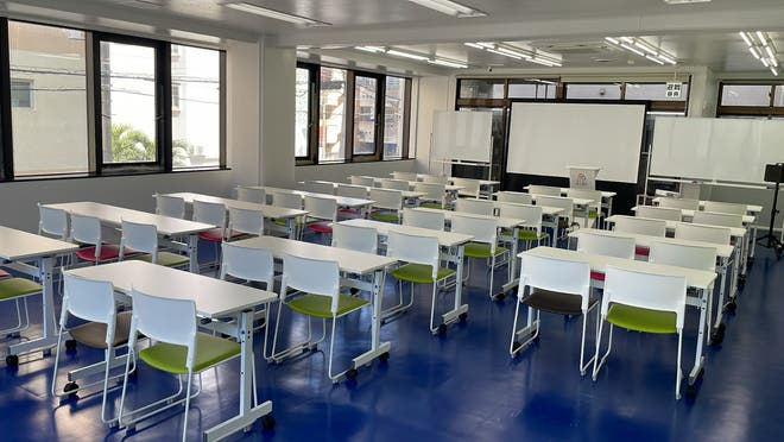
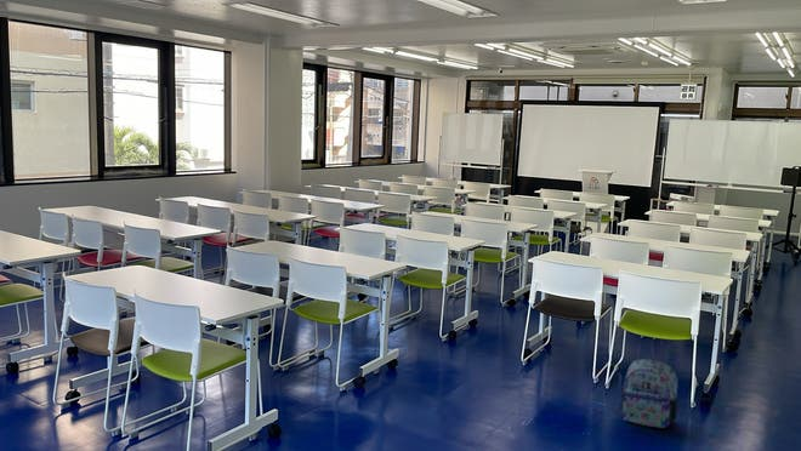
+ backpack [619,358,678,429]
